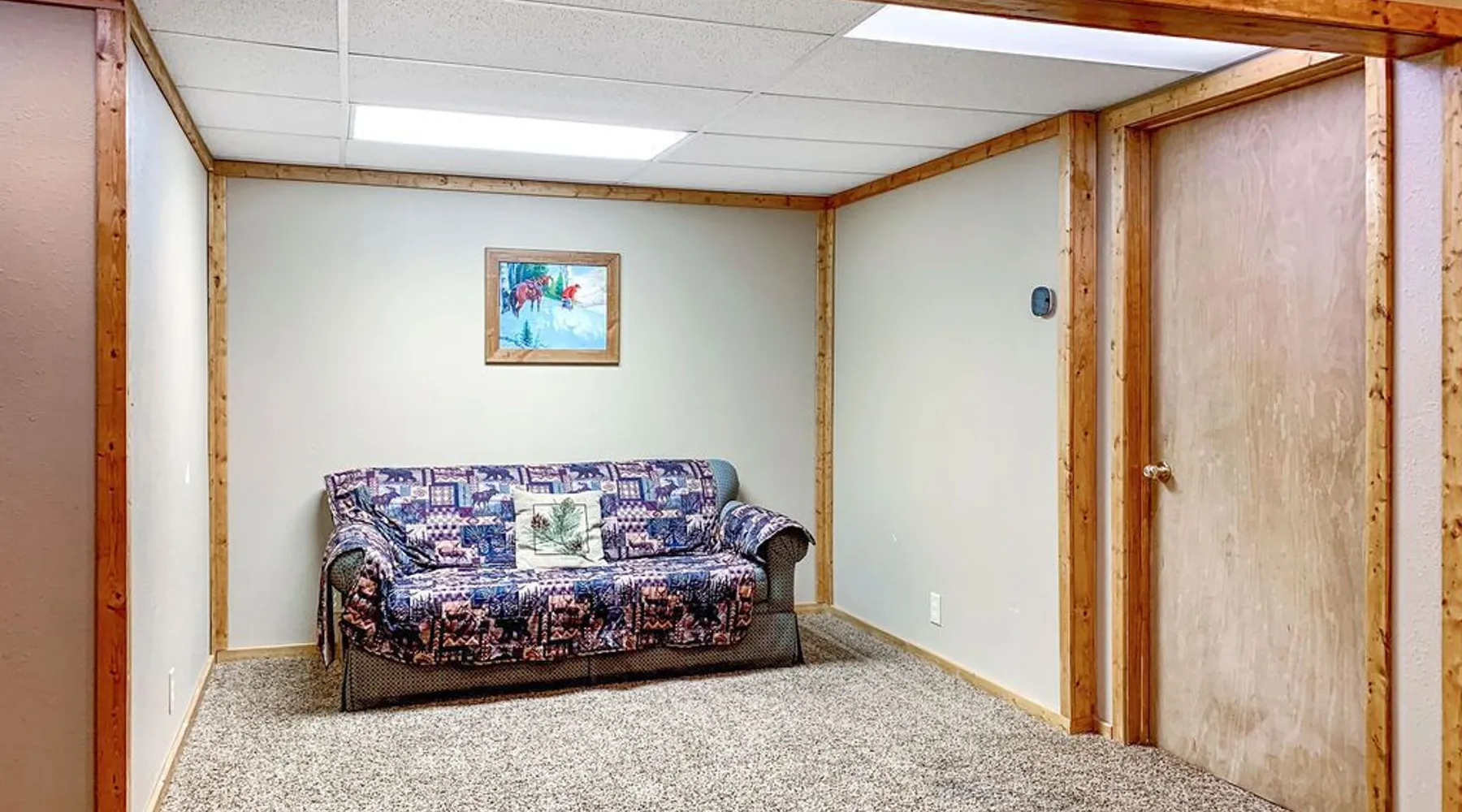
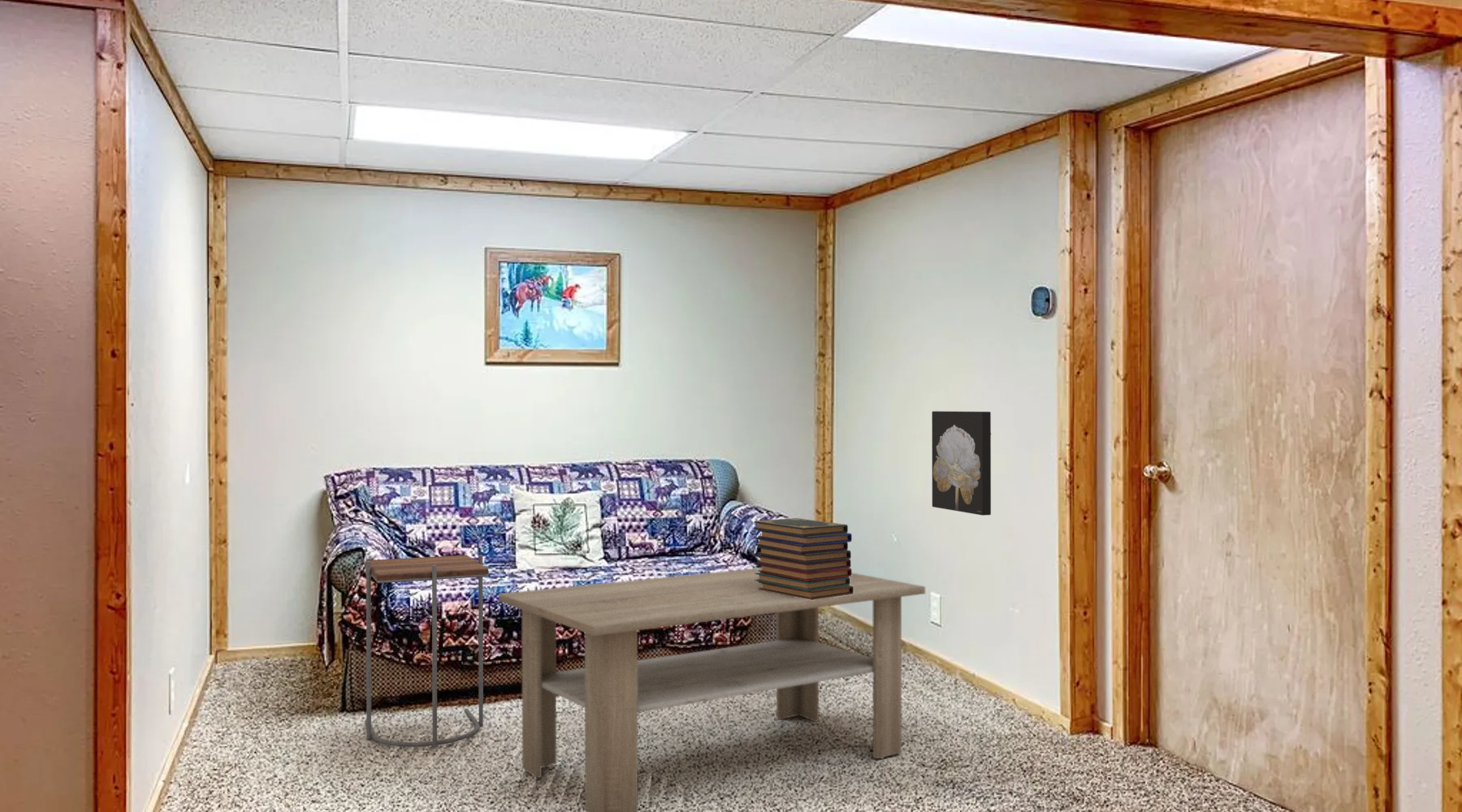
+ wall art [931,410,992,516]
+ side table [365,555,489,748]
+ book stack [754,517,854,600]
+ coffee table [498,567,926,812]
